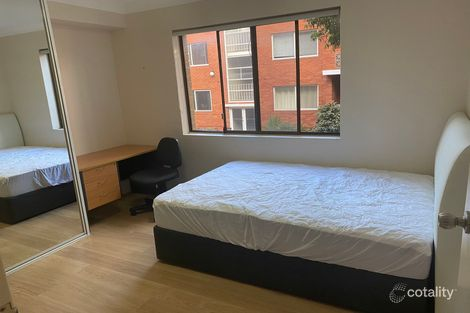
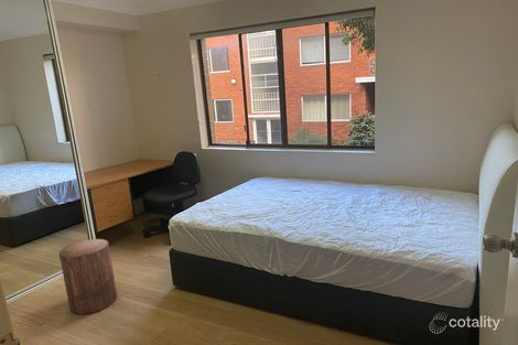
+ stool [58,238,118,315]
